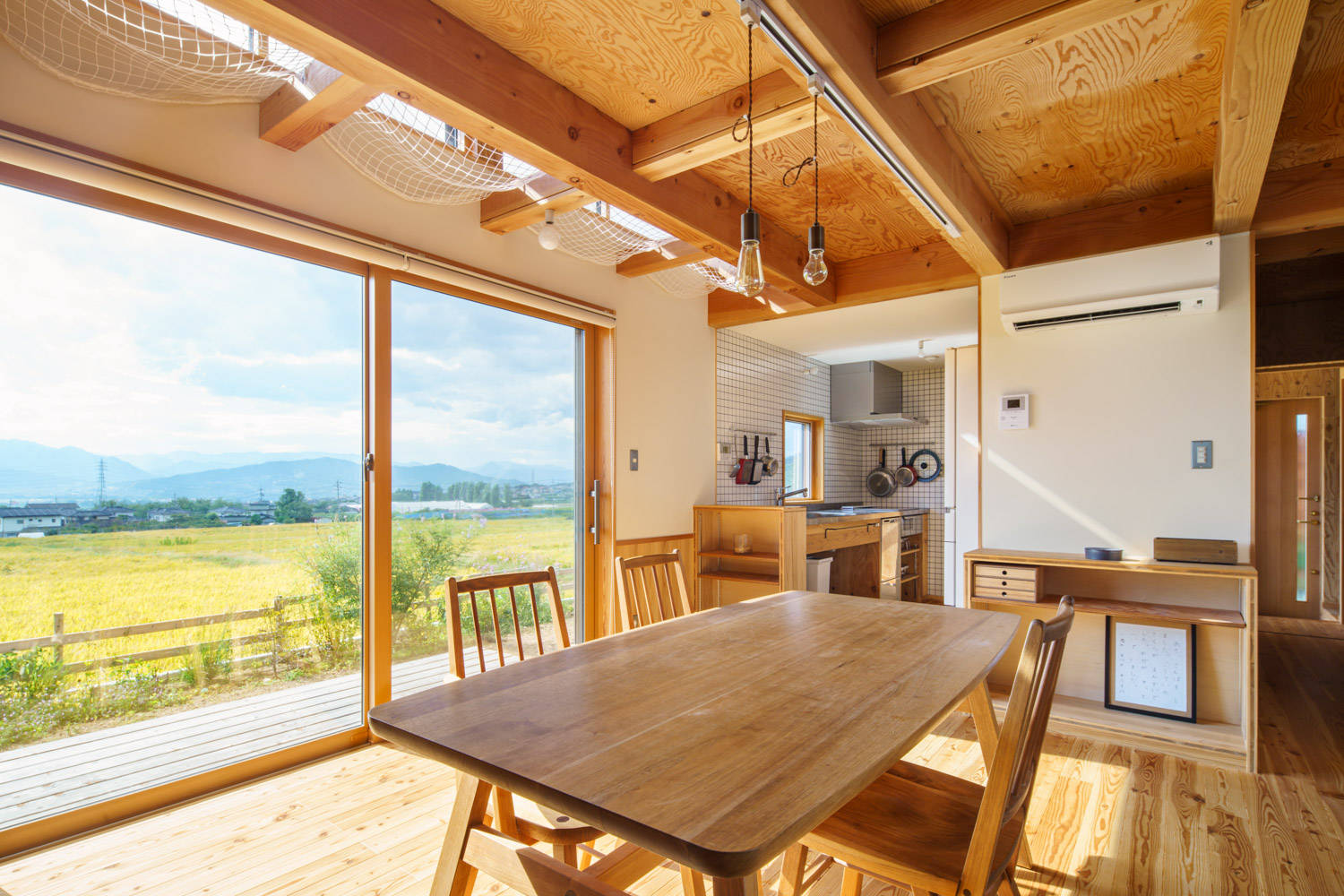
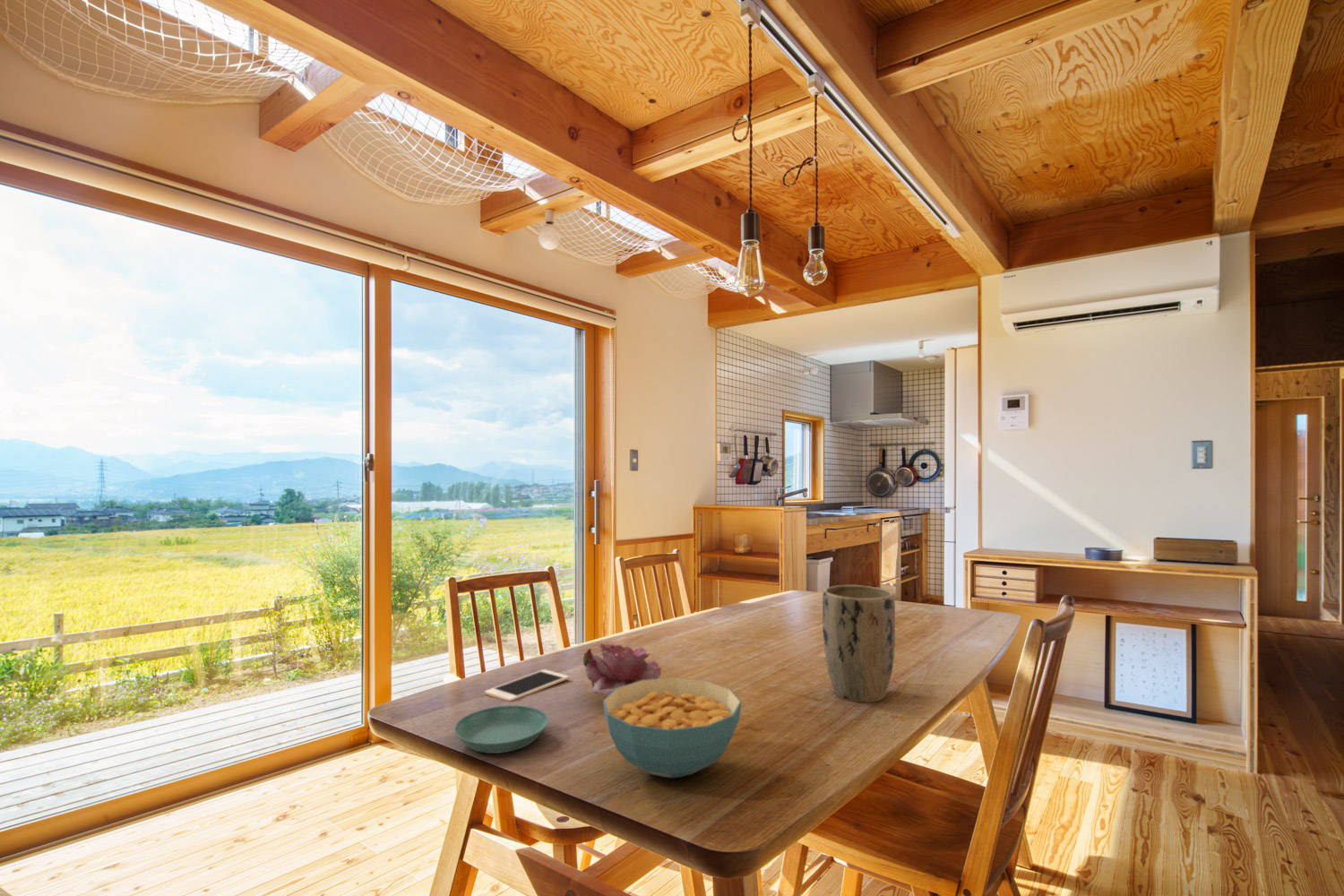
+ cell phone [484,668,570,702]
+ cereal bowl [602,676,743,779]
+ plant pot [822,584,896,703]
+ saucer [453,704,549,754]
+ flower [582,642,662,697]
